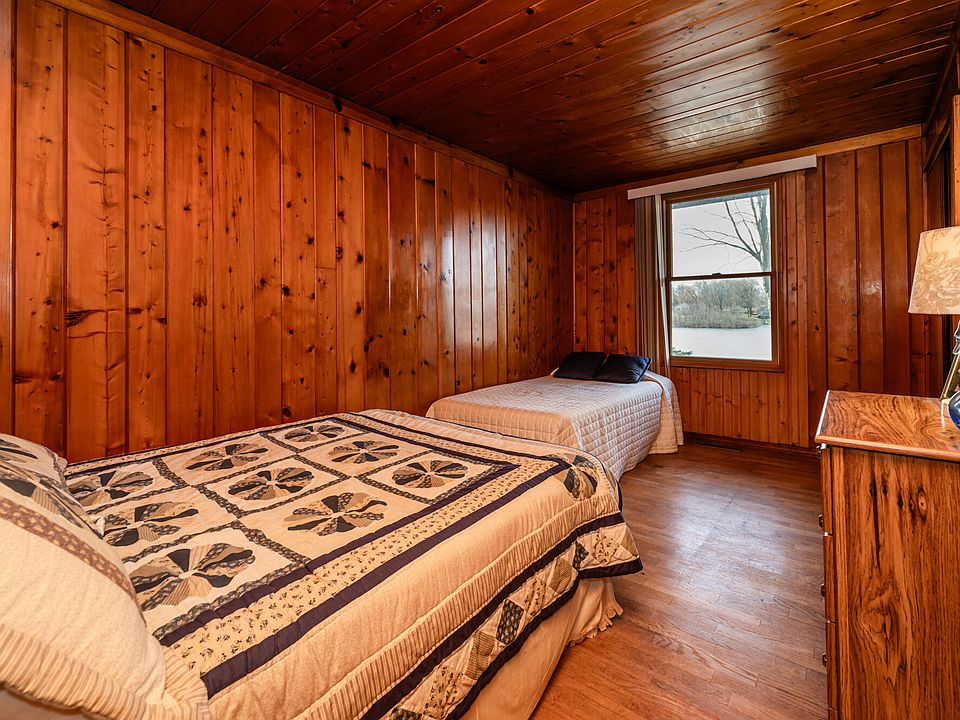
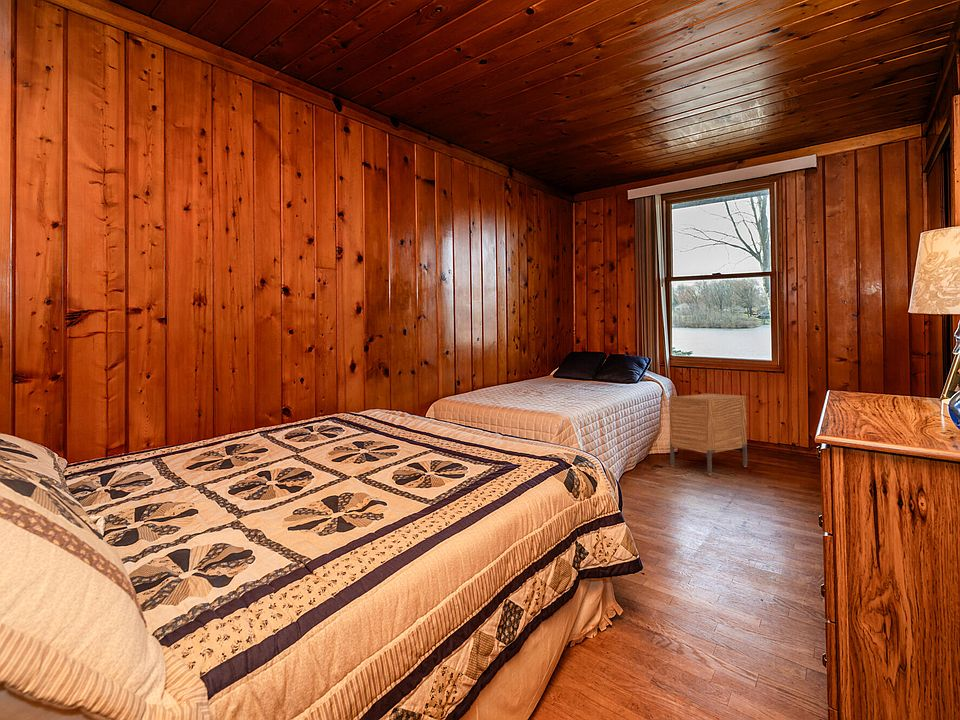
+ nightstand [668,393,748,476]
